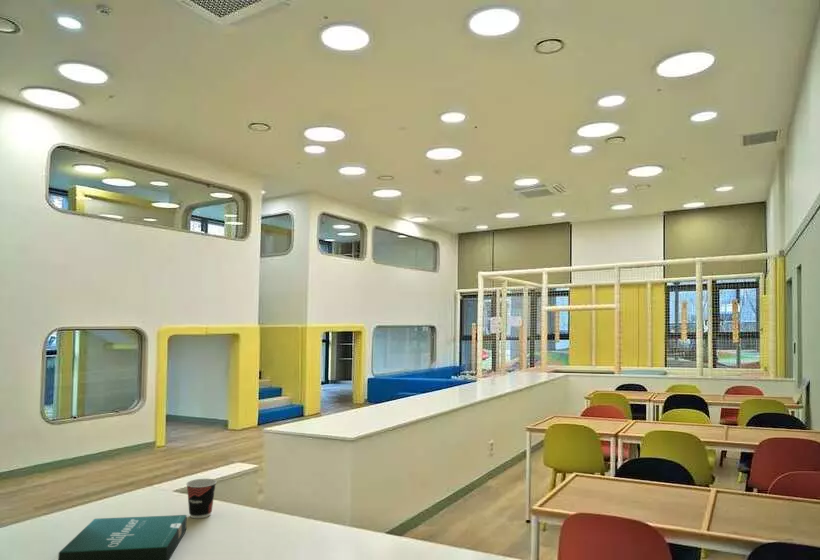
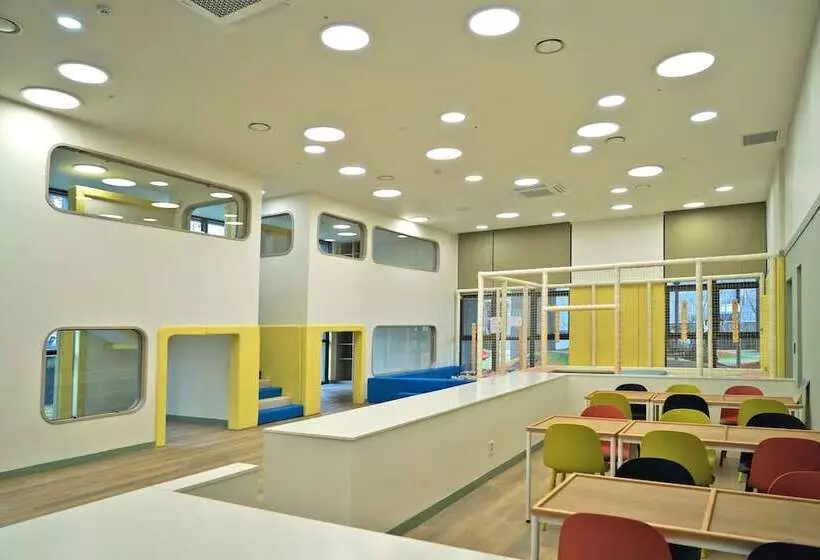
- cup [185,478,217,519]
- pizza box [57,514,188,560]
